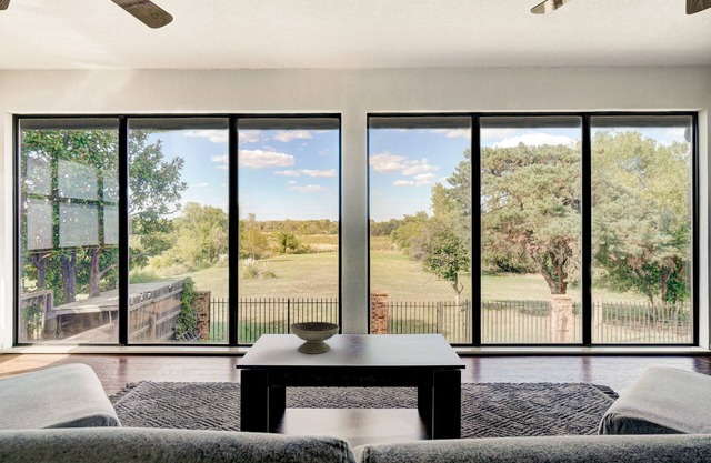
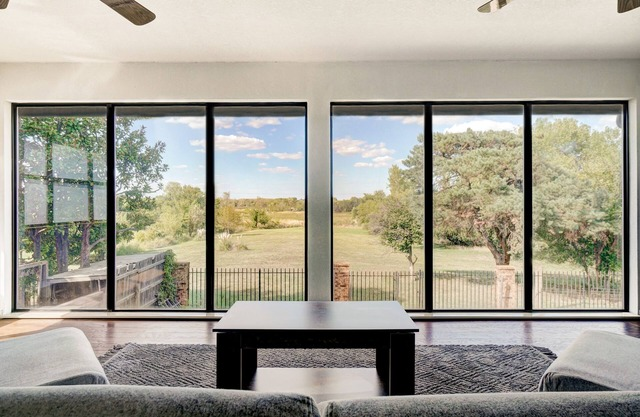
- decorative bowl [290,321,340,354]
